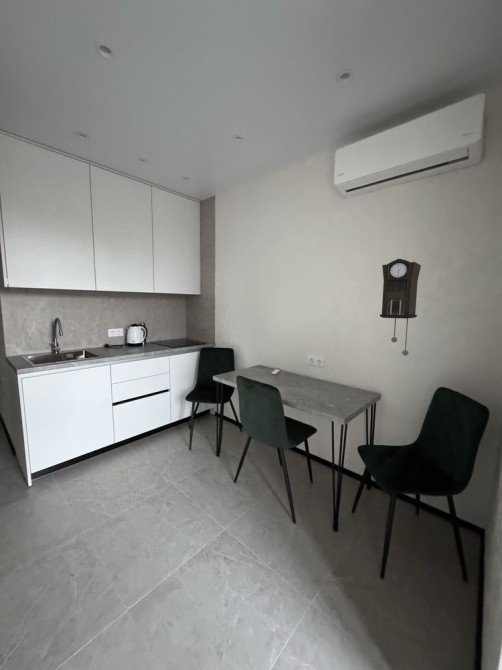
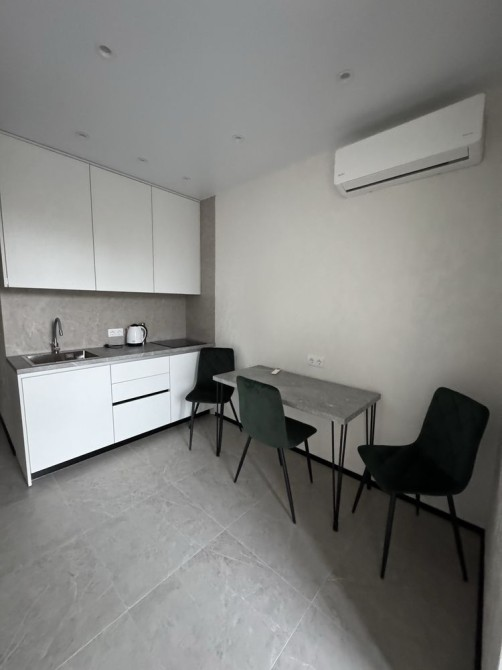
- pendulum clock [379,258,422,357]
